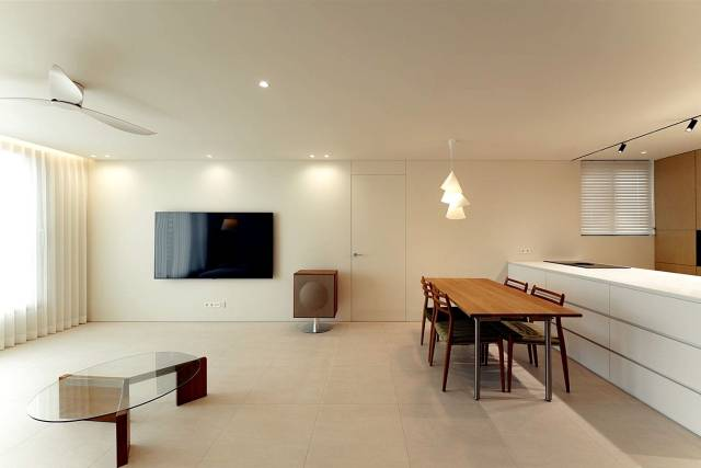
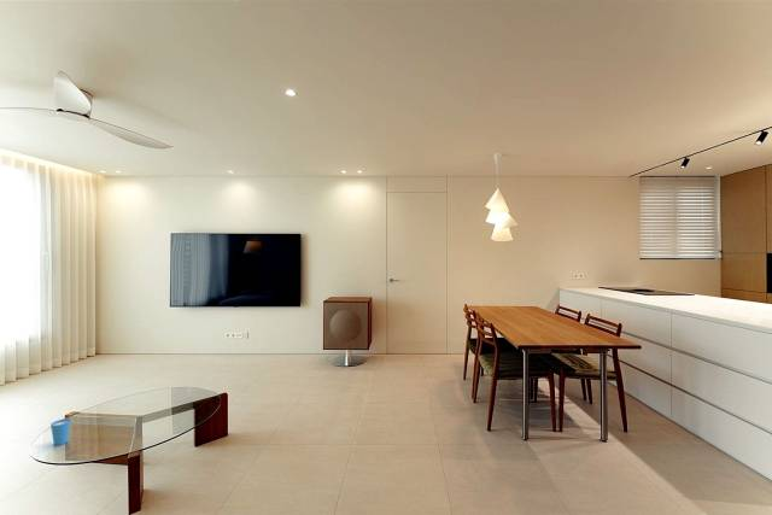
+ cup [49,417,72,446]
